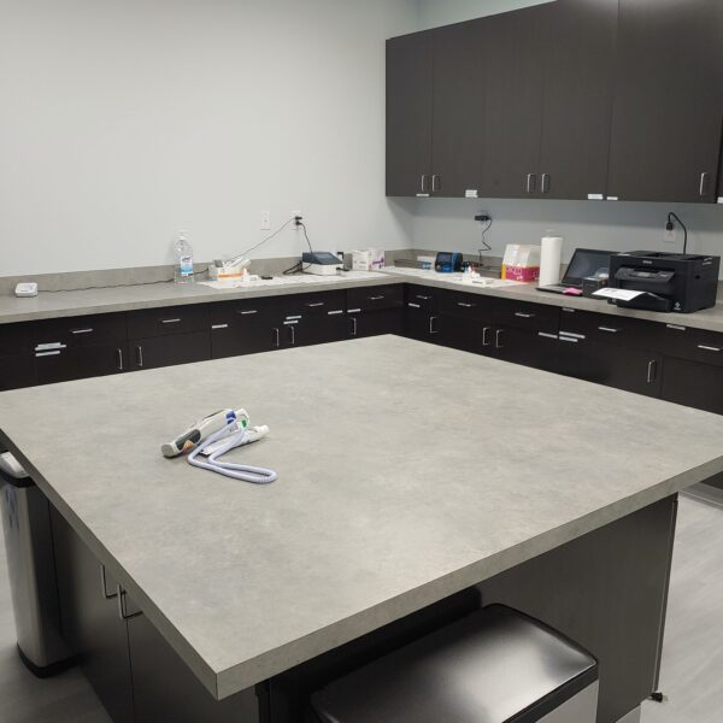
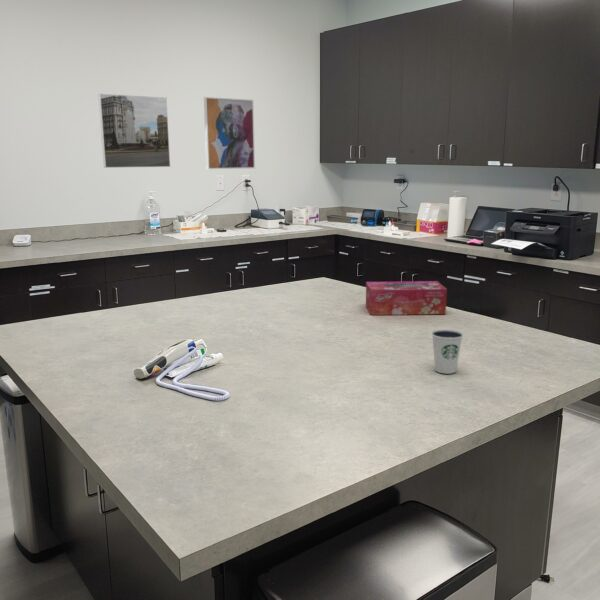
+ dixie cup [431,329,464,375]
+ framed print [97,93,171,169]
+ tissue box [365,280,448,316]
+ wall art [203,96,256,170]
